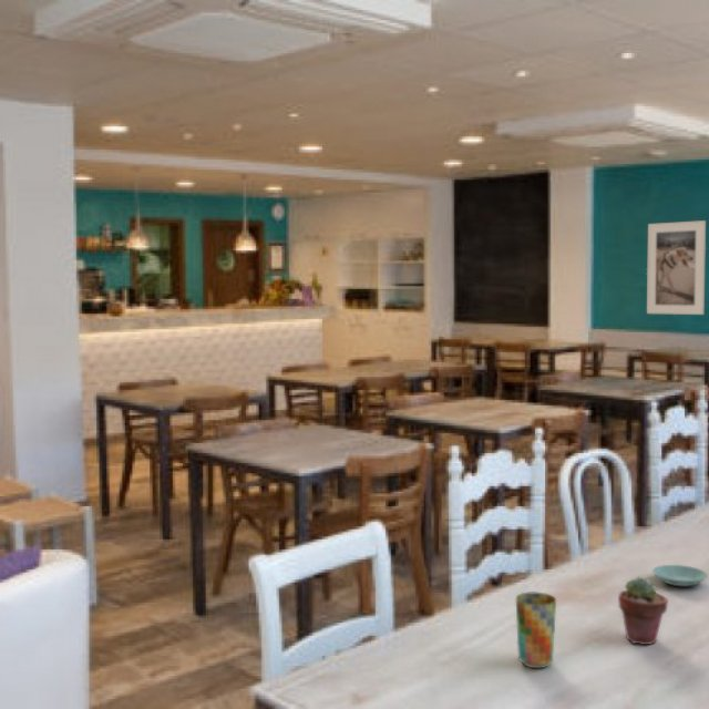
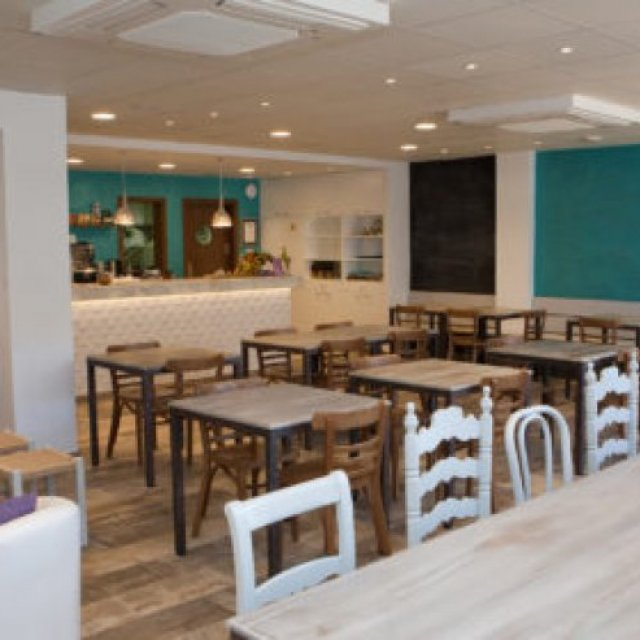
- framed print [646,219,707,316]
- cup [515,592,557,669]
- saucer [651,564,709,587]
- potted succulent [617,576,669,646]
